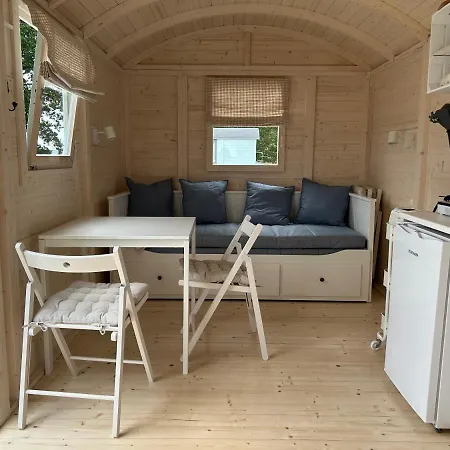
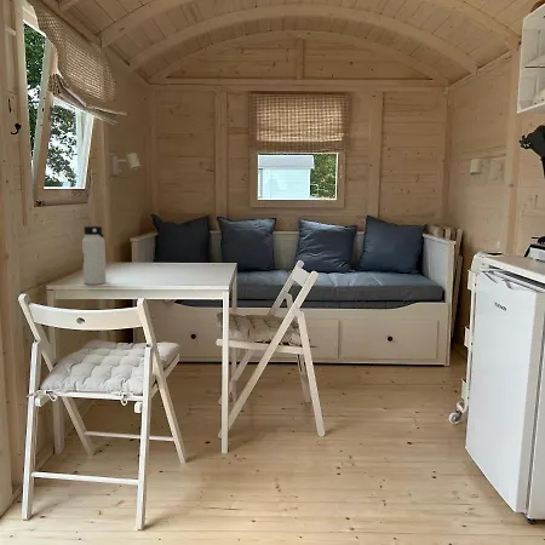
+ water bottle [81,224,107,286]
